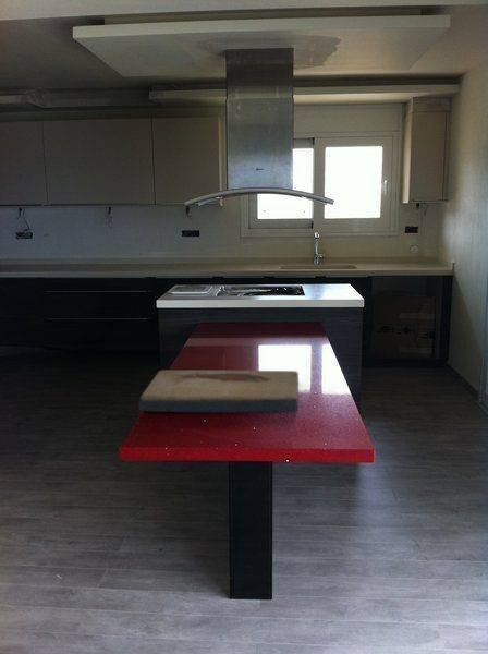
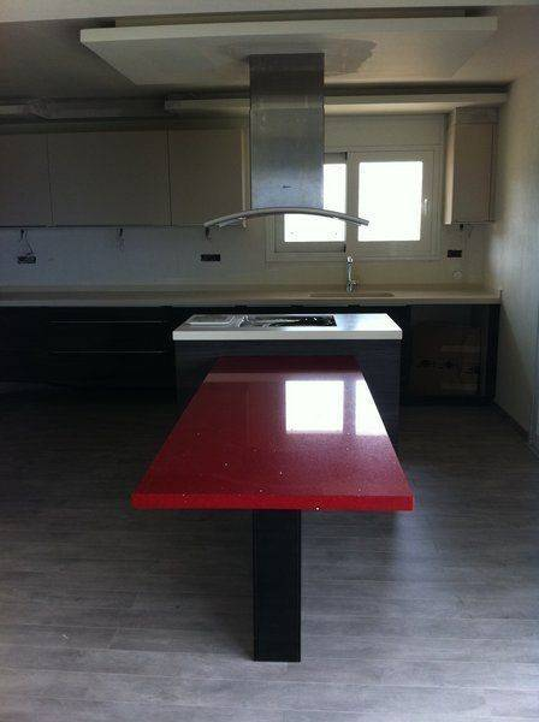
- fish fossil [138,370,300,413]
